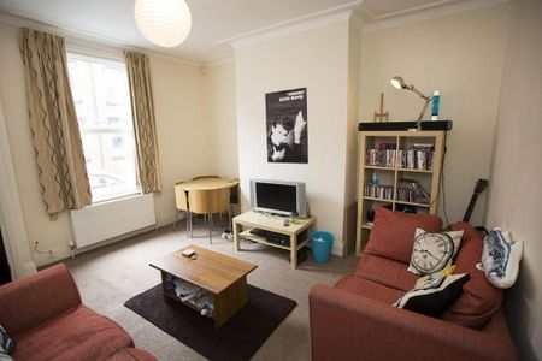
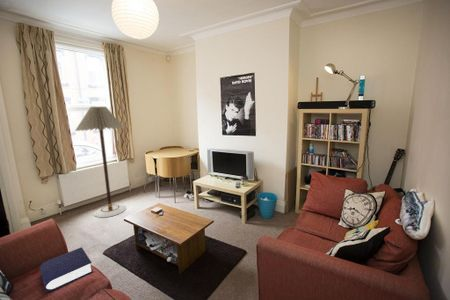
+ floor lamp [74,105,127,218]
+ book [39,246,94,292]
